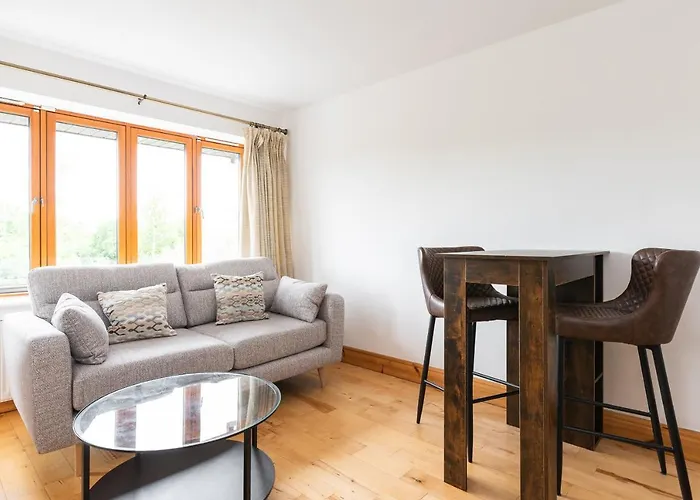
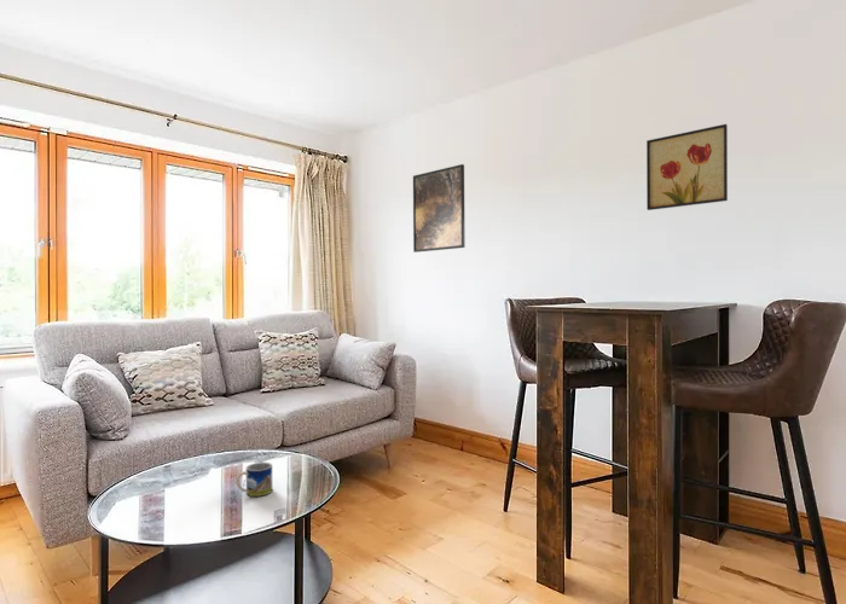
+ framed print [412,163,467,254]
+ mug [234,461,273,498]
+ wall art [645,123,729,211]
